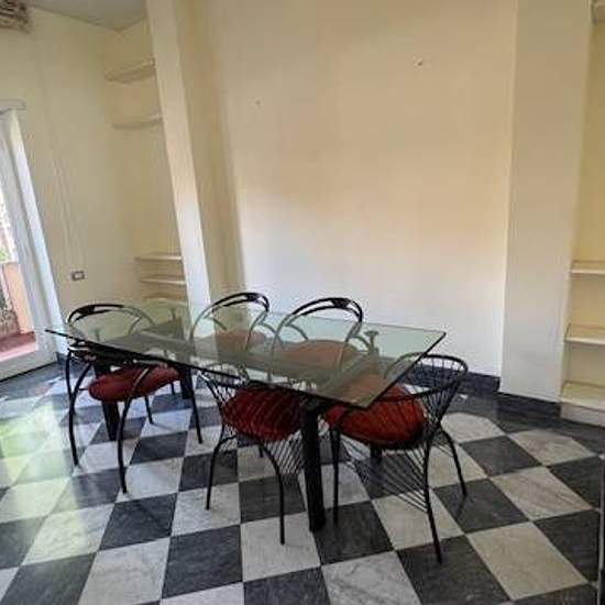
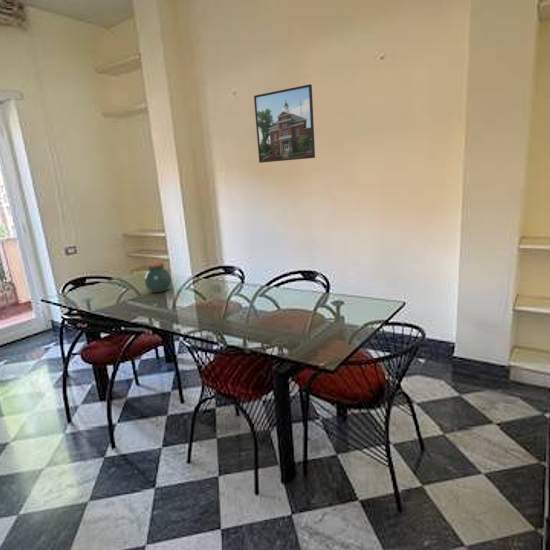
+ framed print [253,83,316,164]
+ jar [143,260,173,293]
